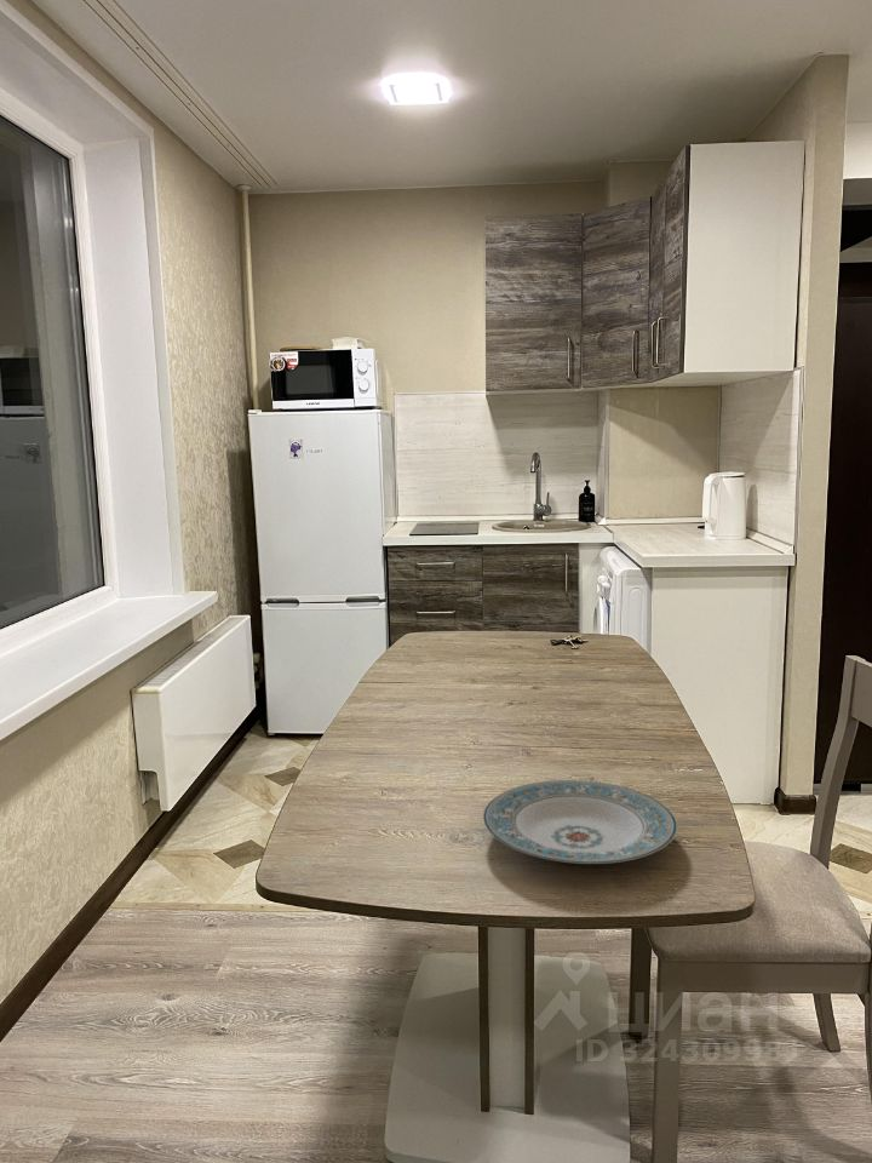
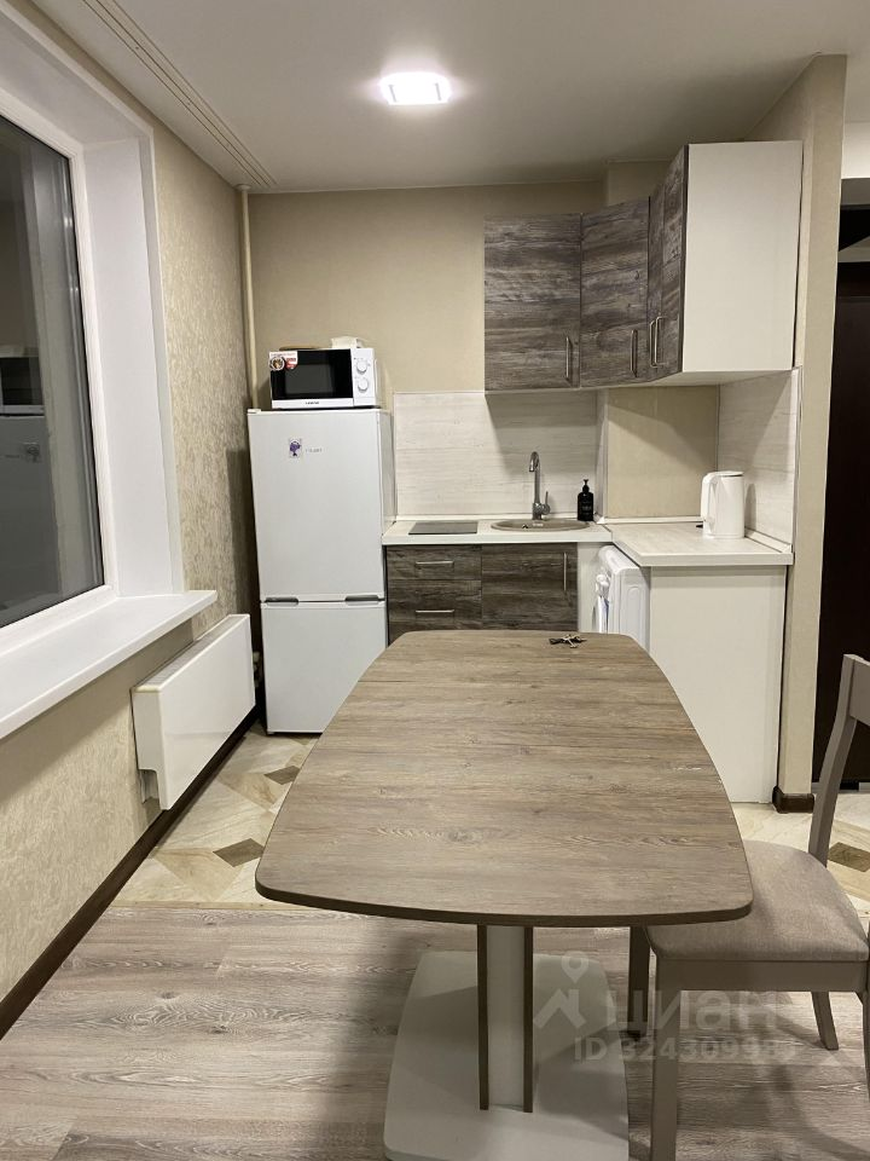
- plate [482,779,678,865]
